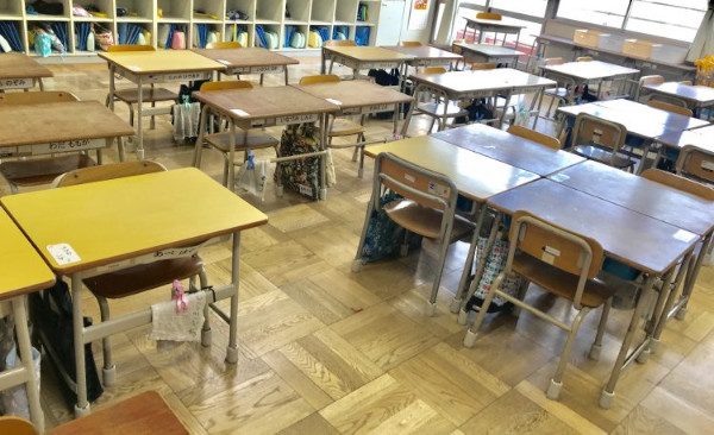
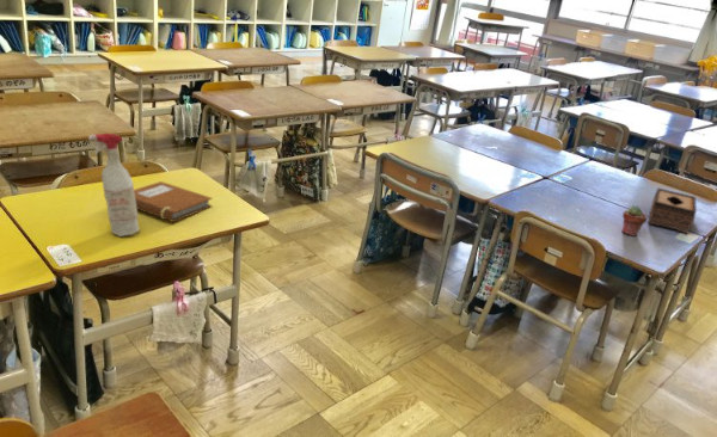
+ spray bottle [87,133,141,238]
+ potted succulent [620,204,648,238]
+ tissue box [646,186,698,235]
+ notebook [134,180,213,223]
